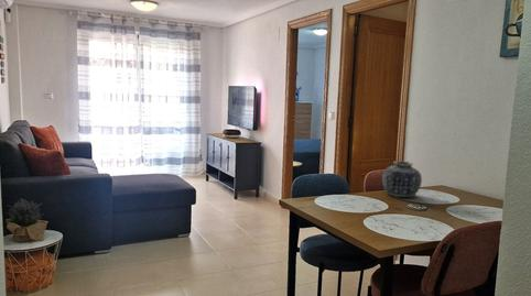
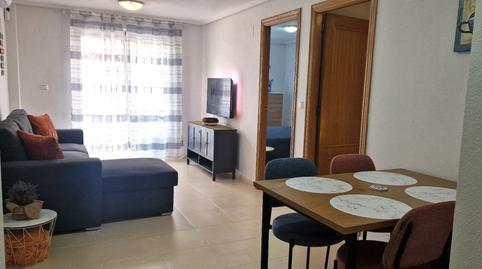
- vase [381,160,423,198]
